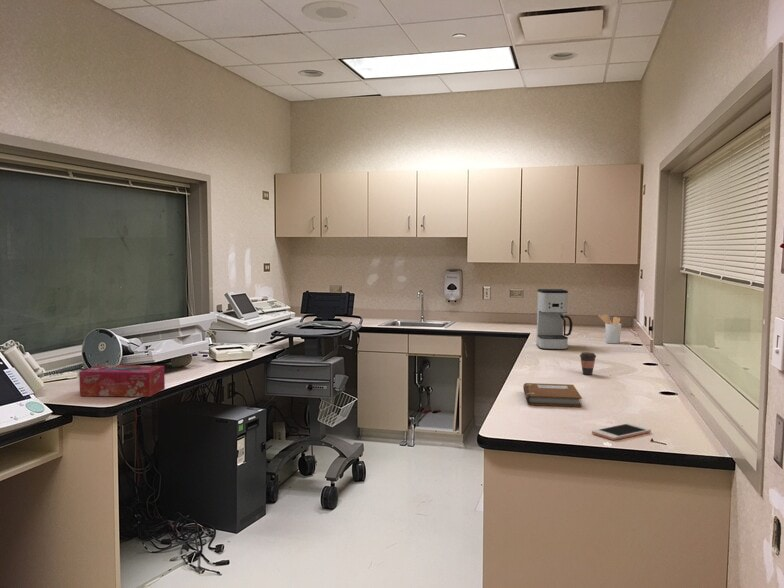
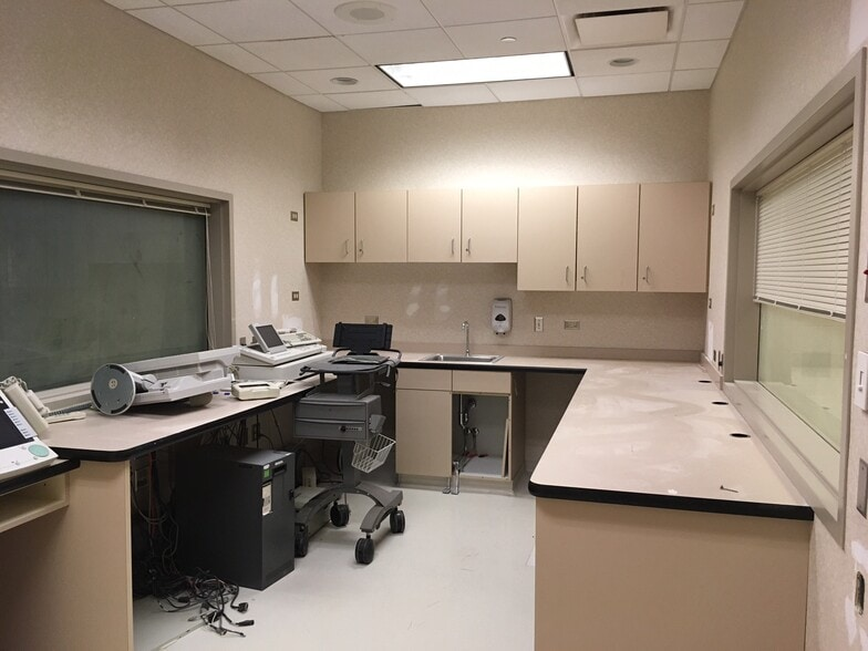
- cell phone [591,422,652,441]
- coffee maker [535,288,574,351]
- utensil holder [597,314,622,345]
- notebook [522,382,583,408]
- tissue box [78,364,166,398]
- coffee cup [579,351,597,376]
